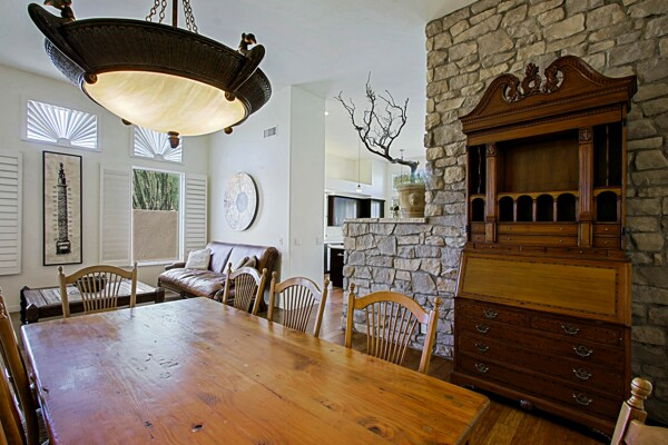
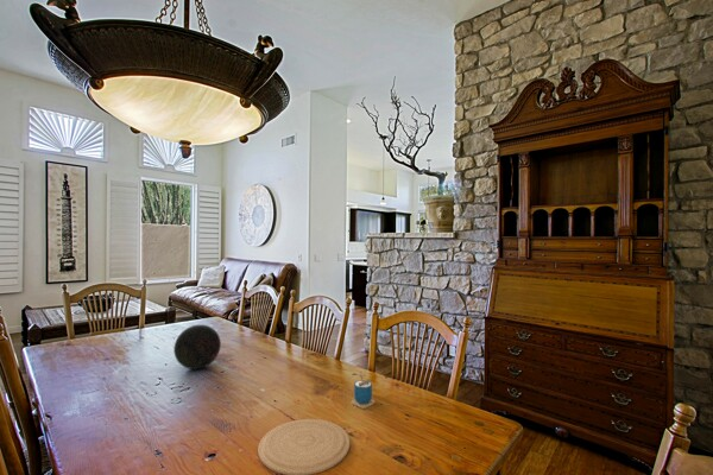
+ cup [351,372,376,410]
+ plate [257,418,351,475]
+ decorative orb [172,323,222,370]
